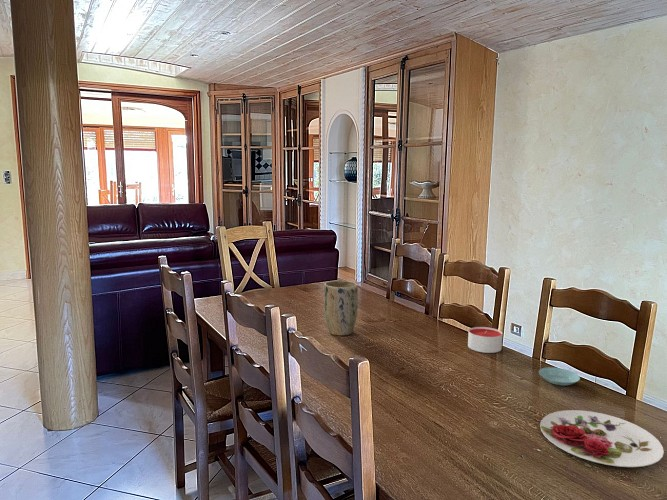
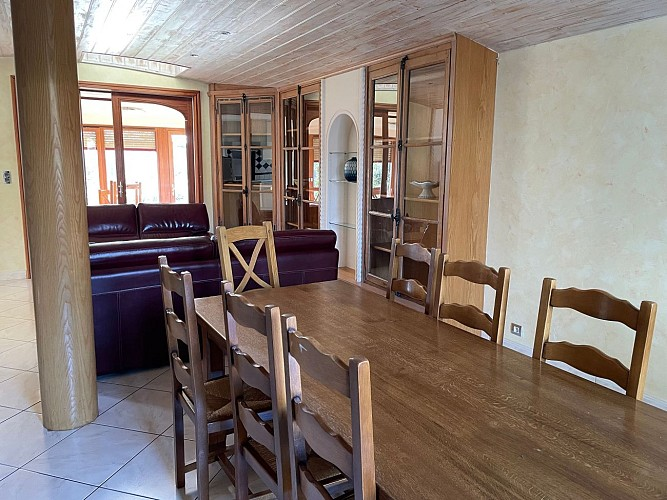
- candle [467,326,503,354]
- saucer [538,366,581,387]
- plant pot [323,280,359,336]
- plate [539,409,665,468]
